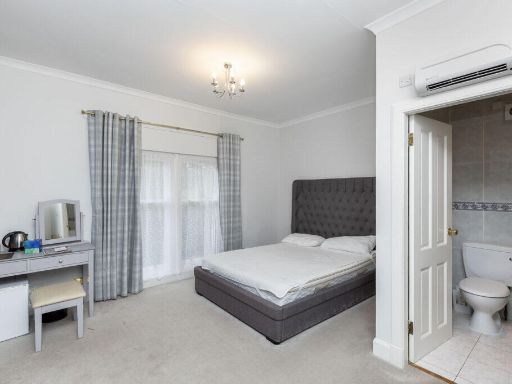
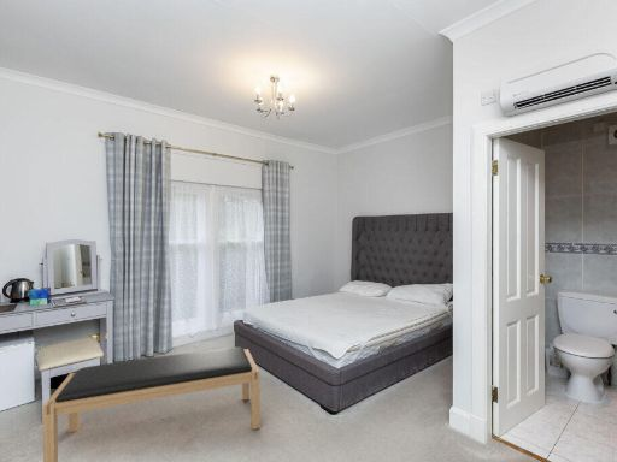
+ bench [42,345,262,462]
